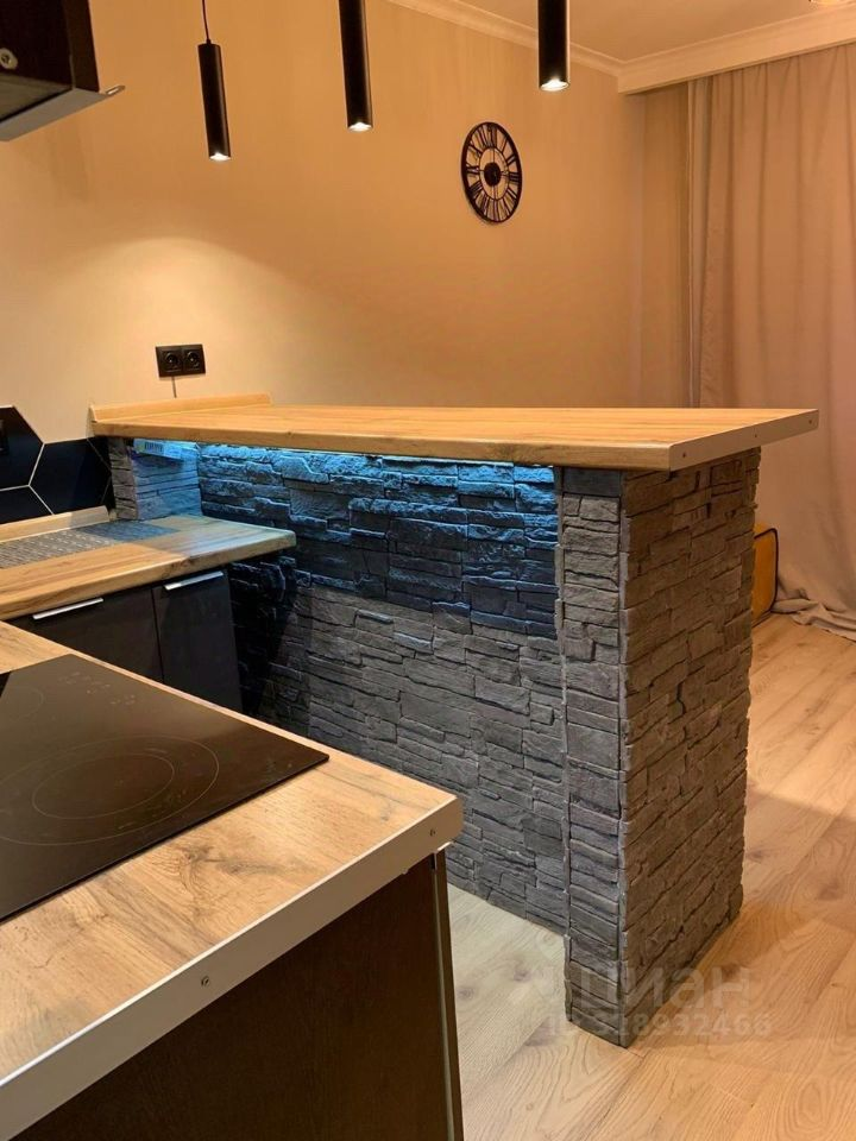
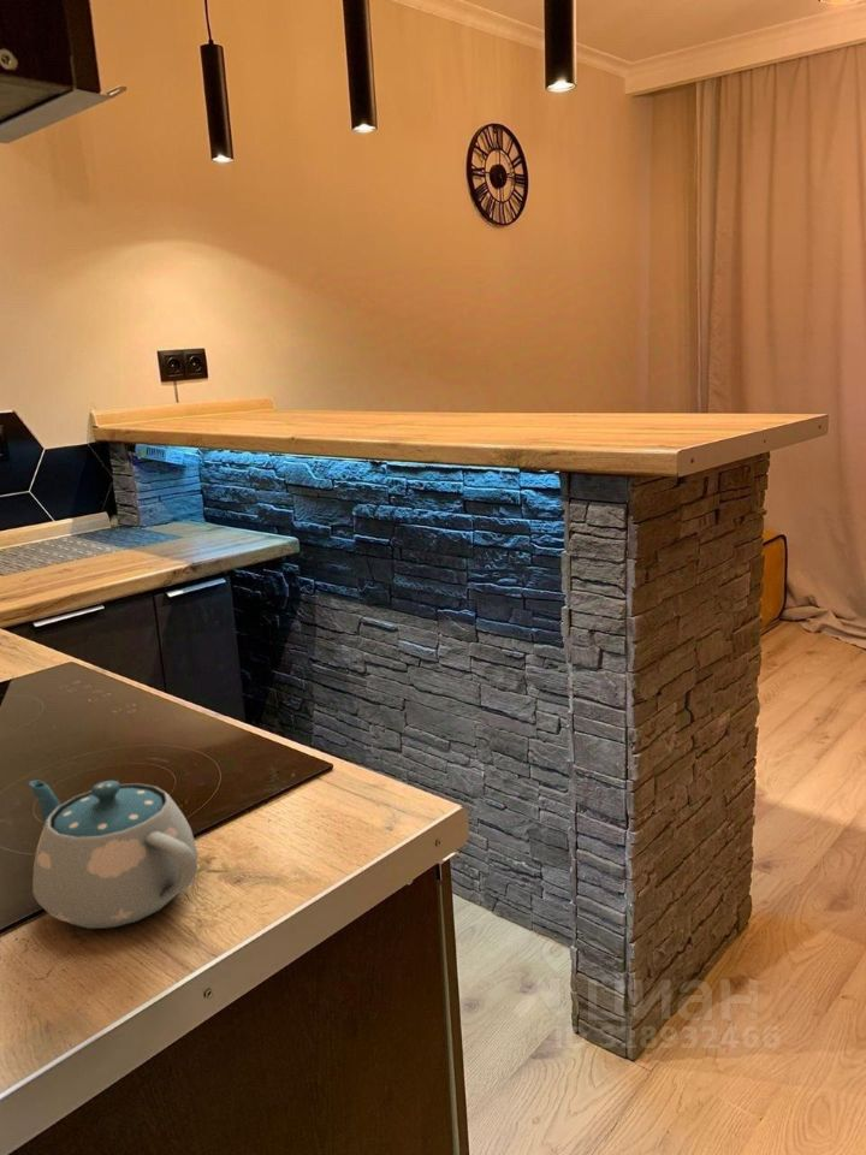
+ chinaware [28,780,200,930]
